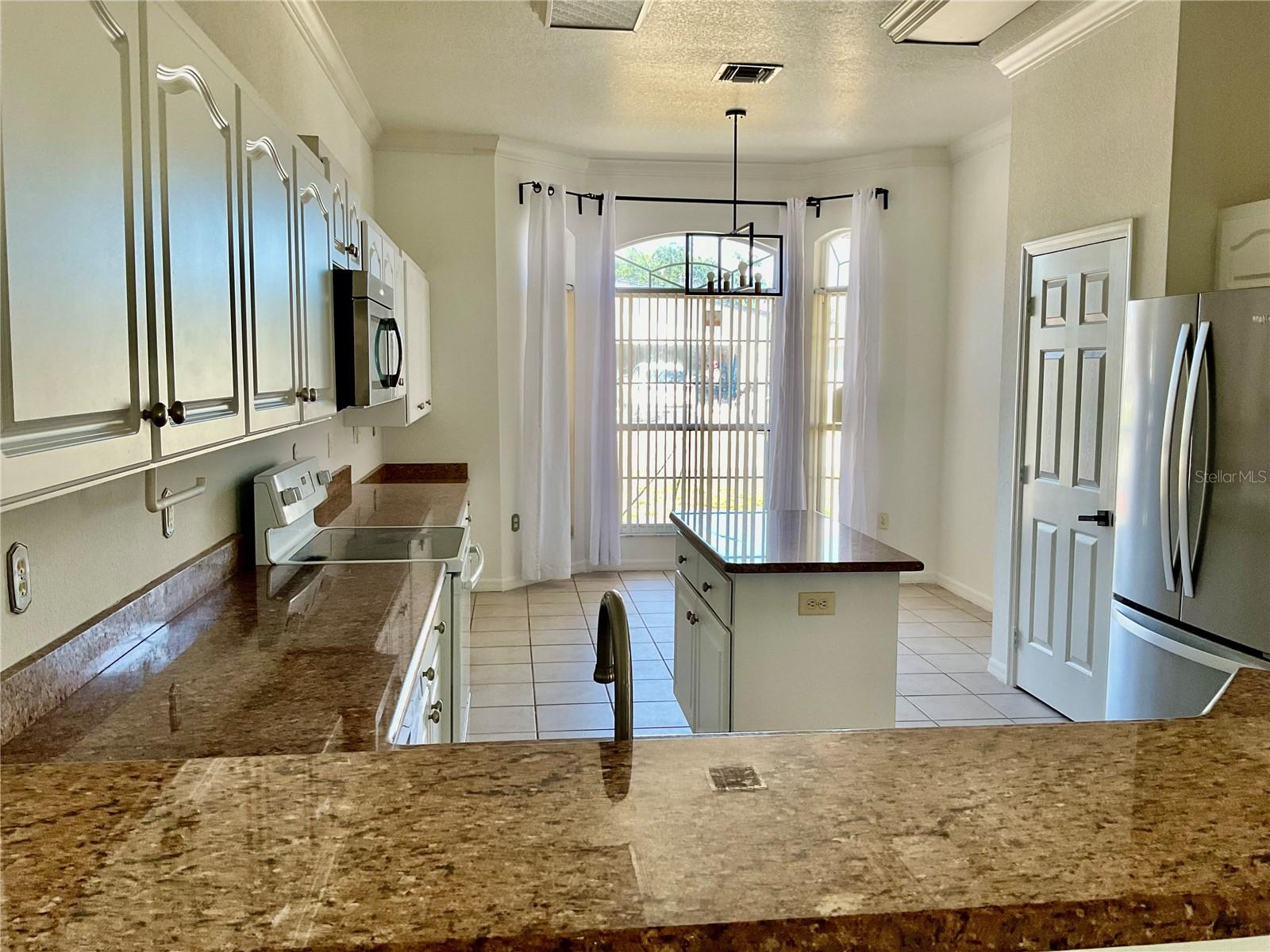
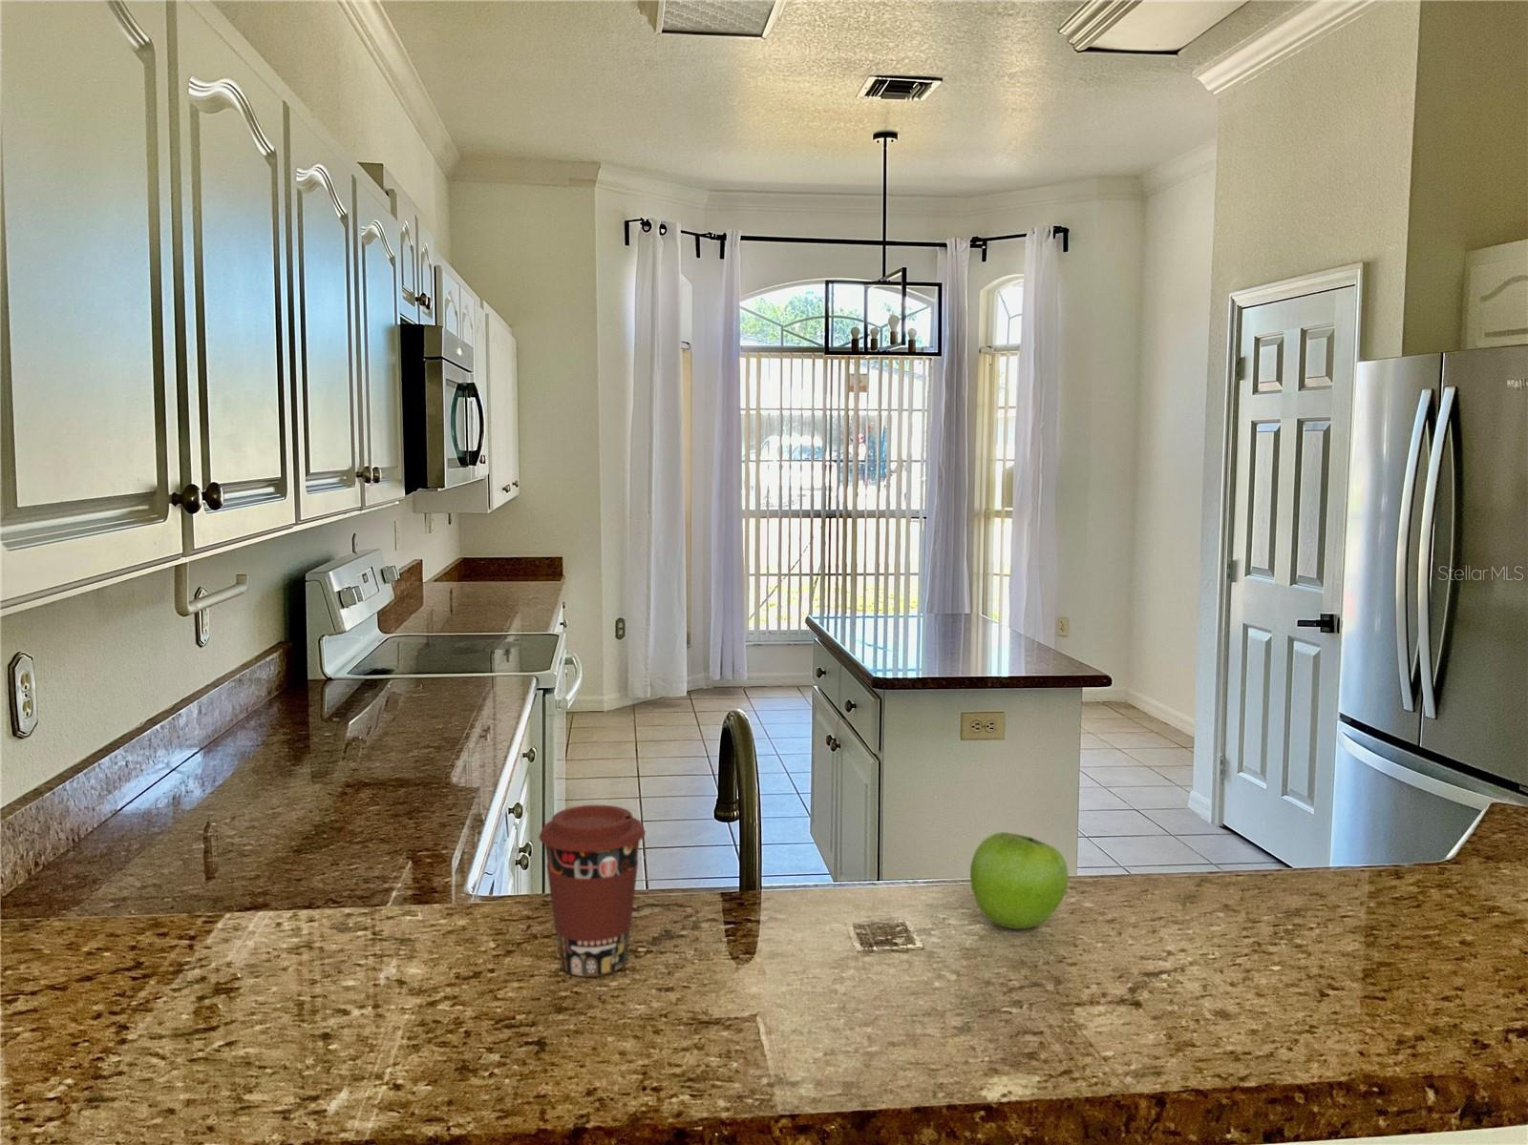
+ coffee cup [538,805,646,977]
+ fruit [970,831,1070,930]
